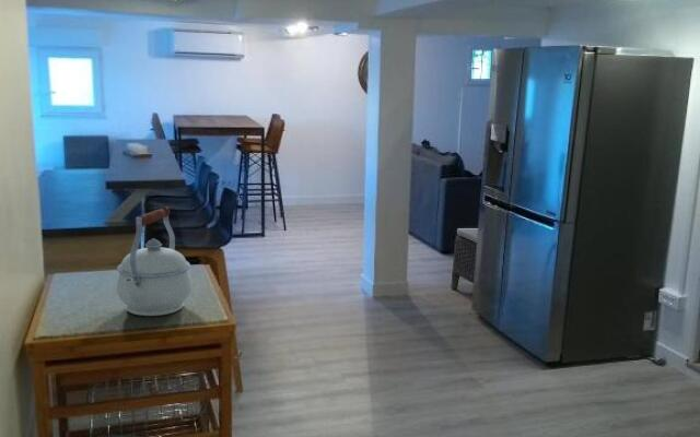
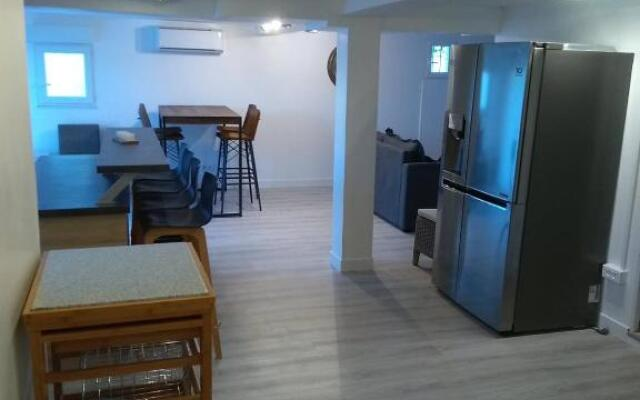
- kettle [116,206,194,317]
